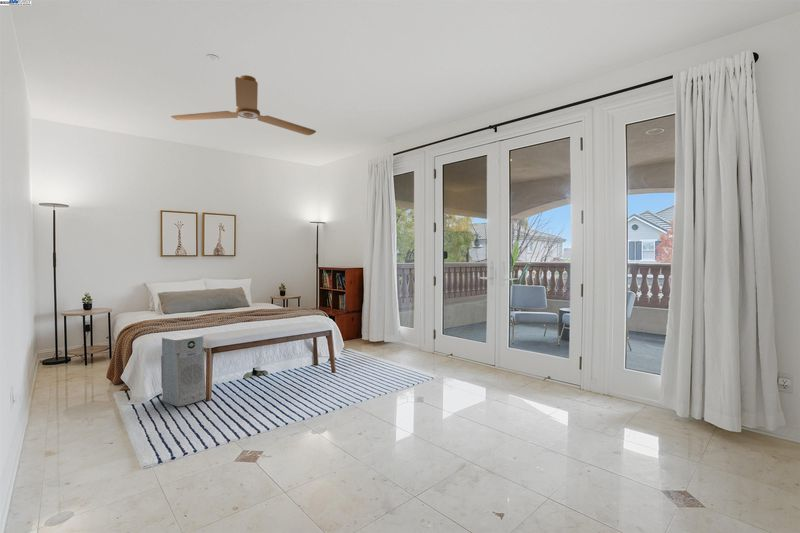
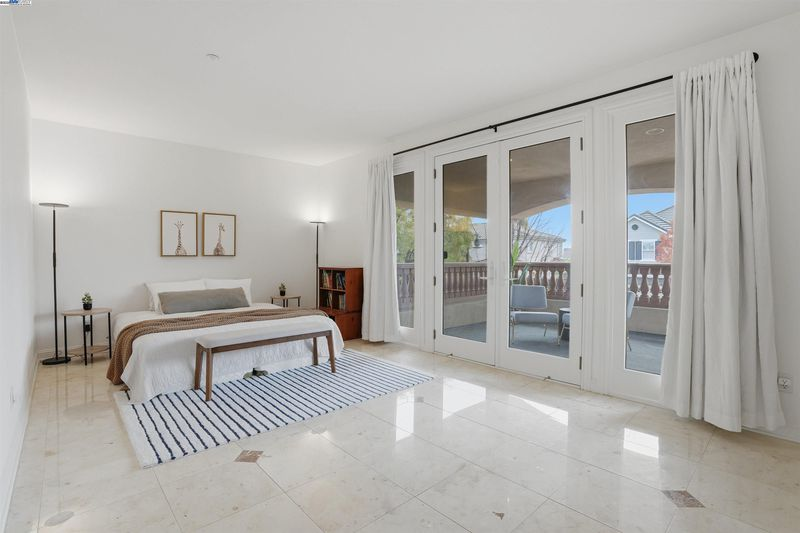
- ceiling fan [170,74,317,136]
- air purifier [160,333,207,408]
